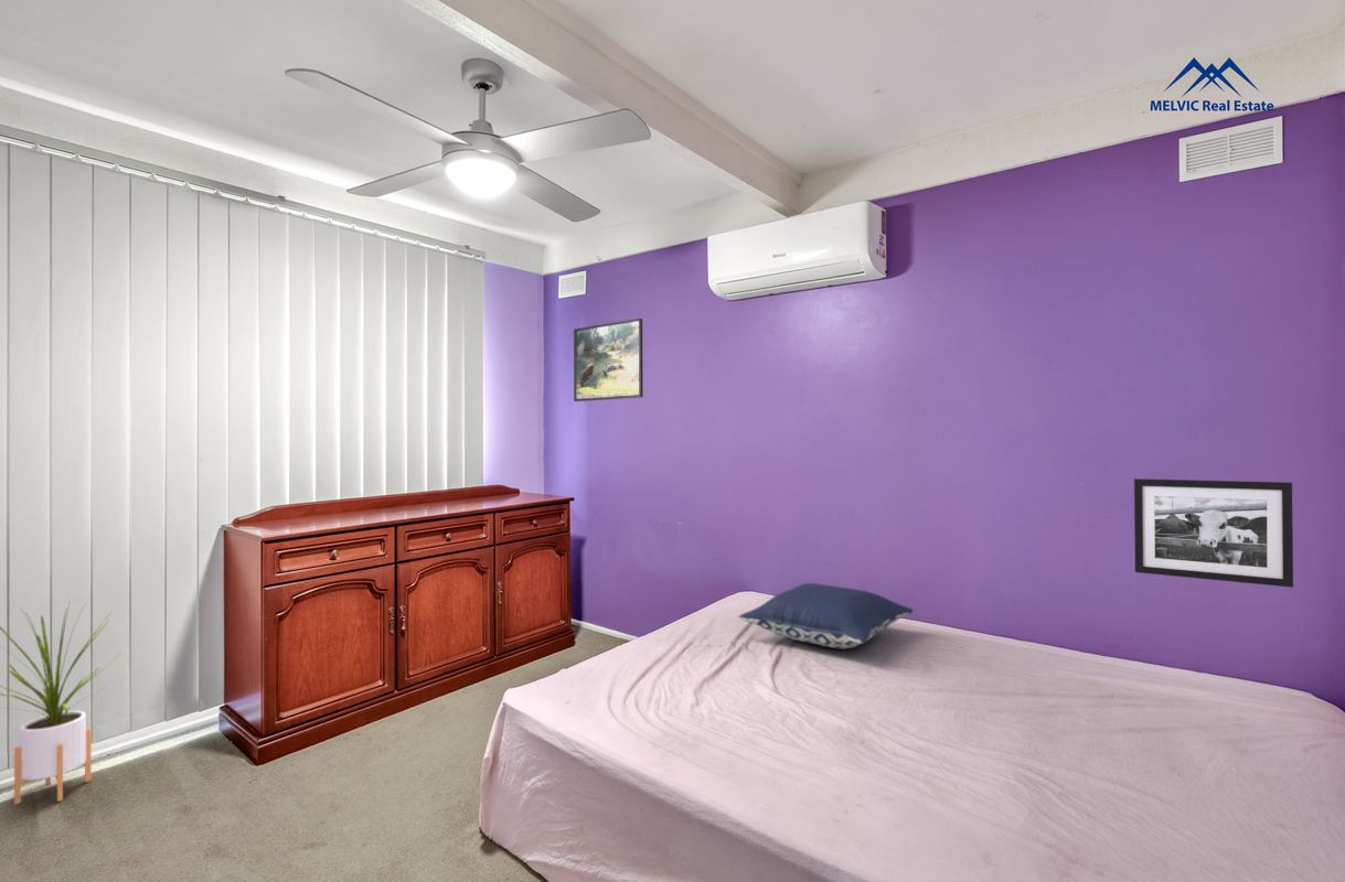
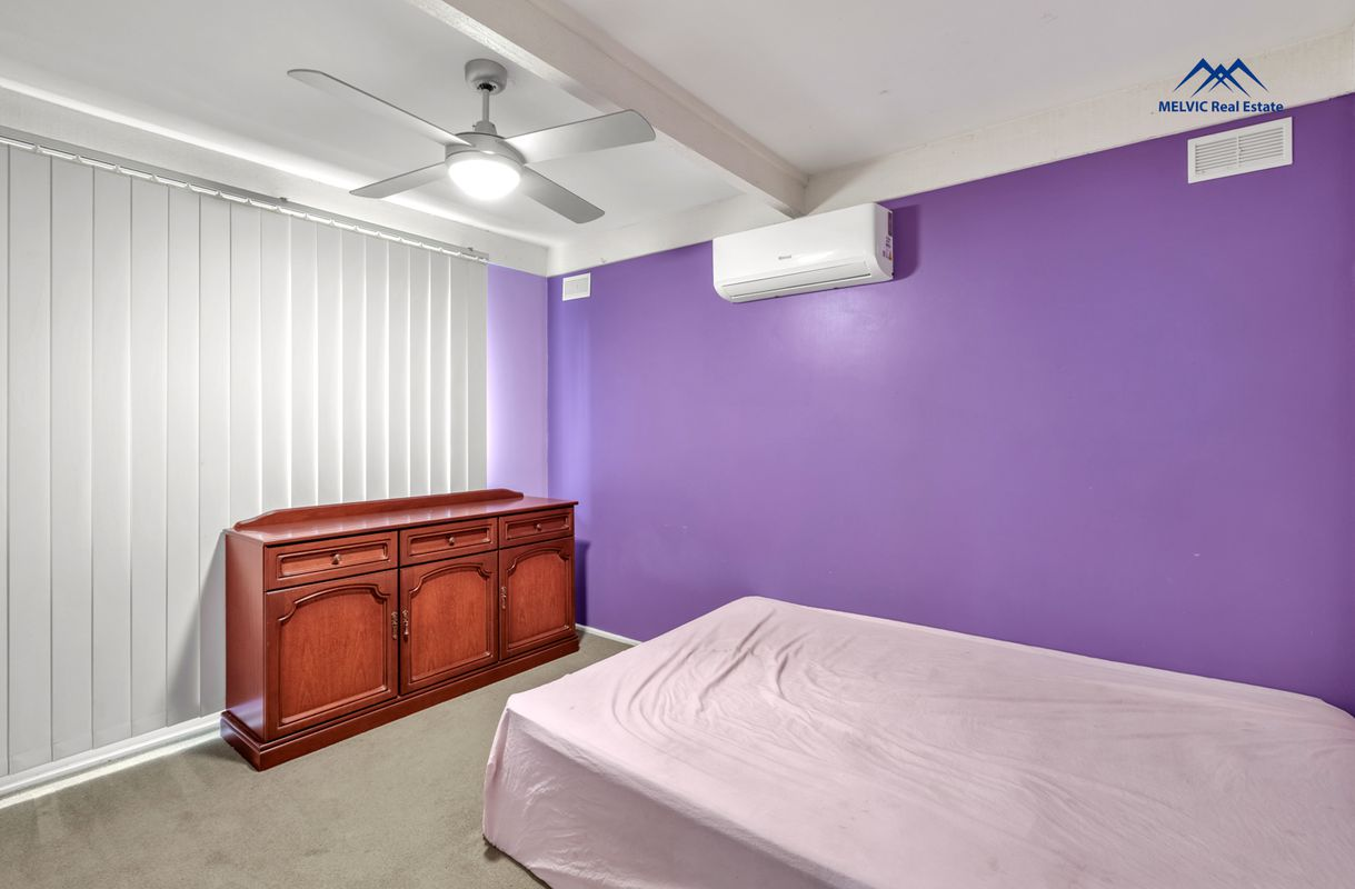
- house plant [0,600,120,806]
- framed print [573,318,644,402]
- picture frame [1133,477,1294,589]
- pillow [737,582,915,650]
